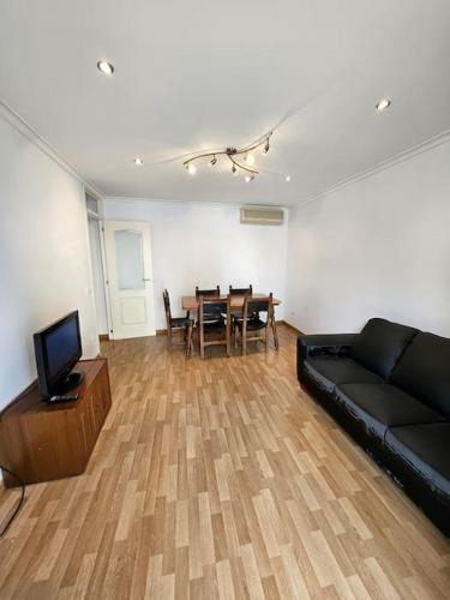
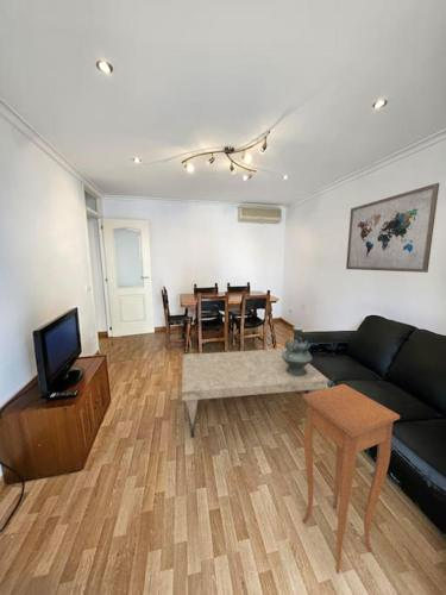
+ decorative urn [282,326,314,376]
+ wall art [345,182,440,274]
+ coffee table [181,347,331,438]
+ side table [301,383,401,575]
